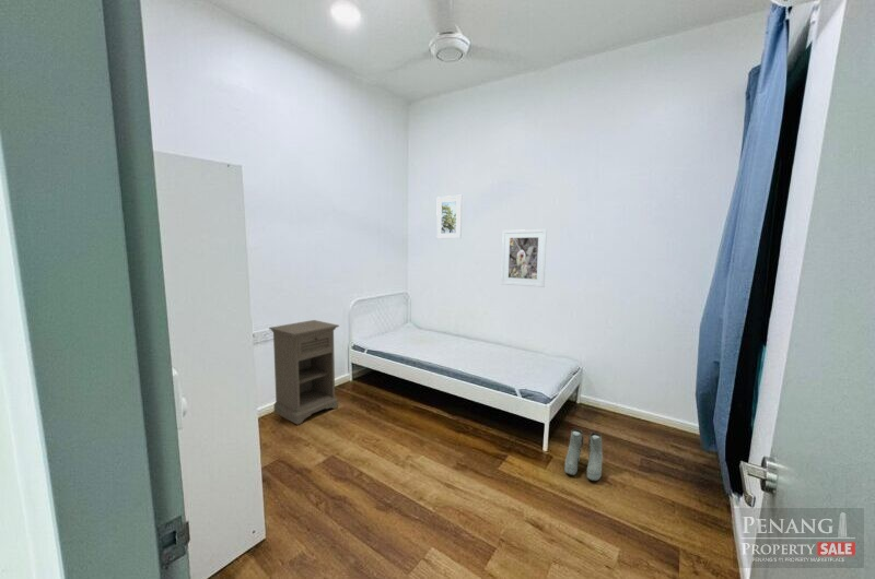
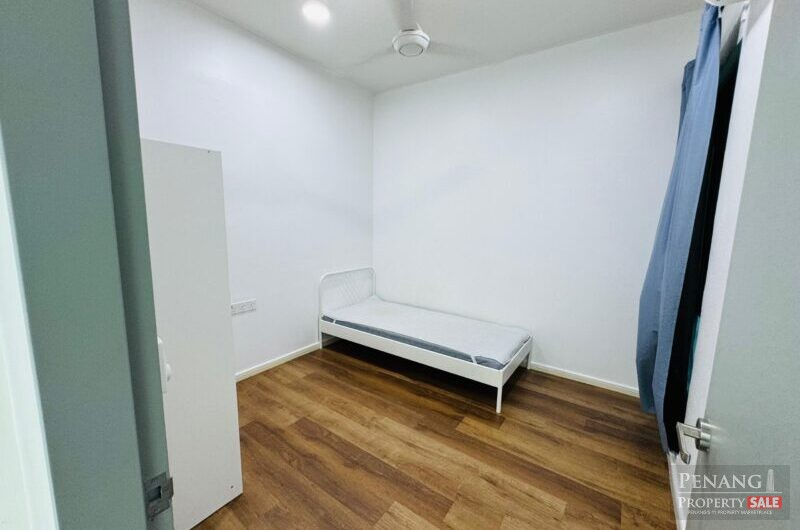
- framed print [500,228,548,288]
- nightstand [268,319,340,426]
- boots [563,428,604,482]
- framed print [435,194,464,239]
